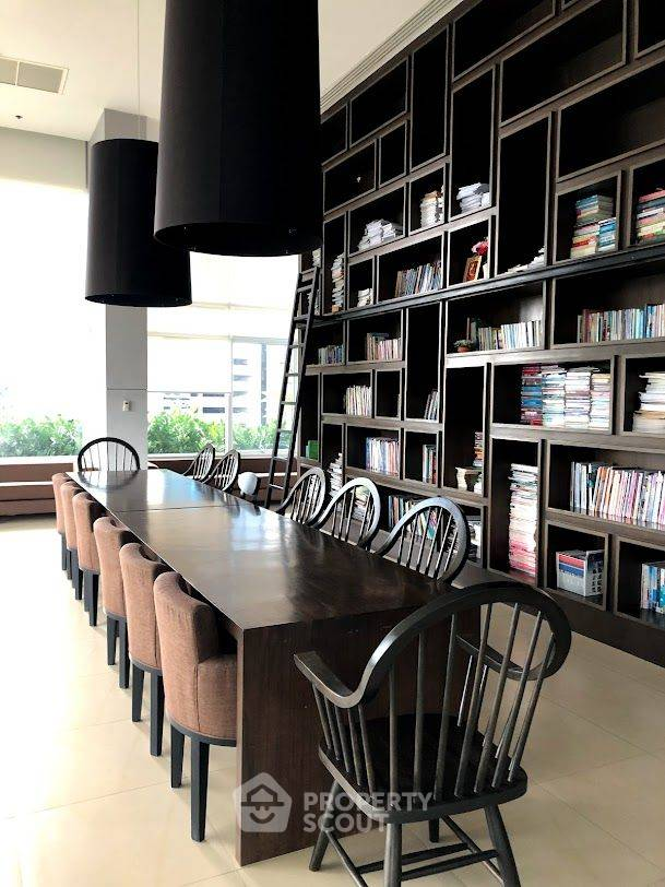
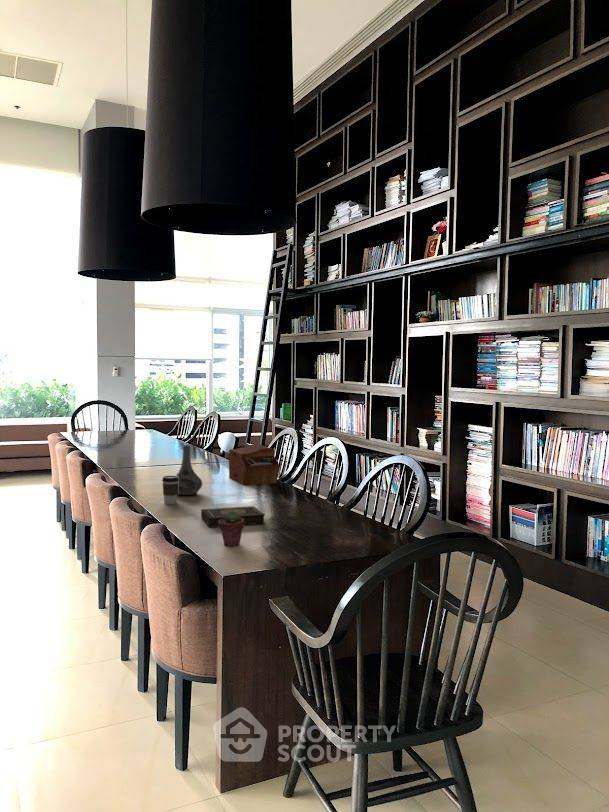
+ sewing box [228,443,280,486]
+ coffee cup [161,475,179,505]
+ potted succulent [218,511,245,547]
+ book [200,505,266,529]
+ decorative vase [174,444,203,496]
